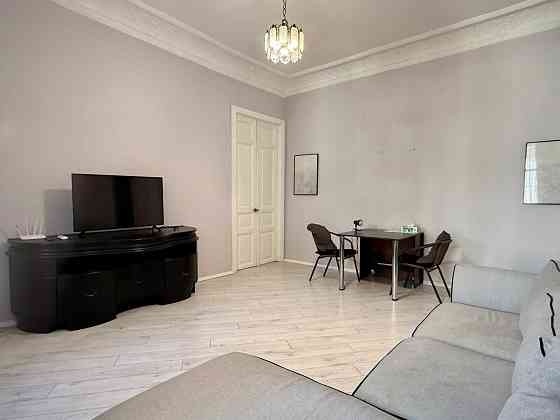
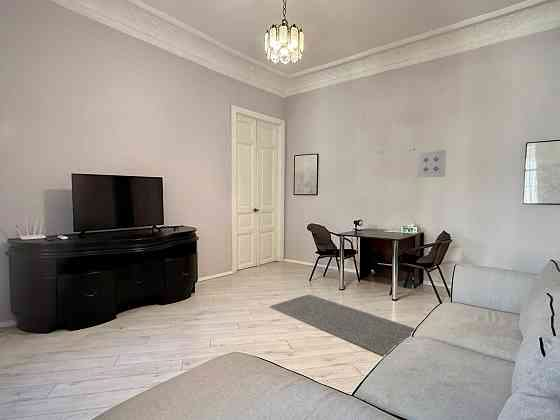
+ wall art [416,149,447,179]
+ rug [268,294,415,357]
